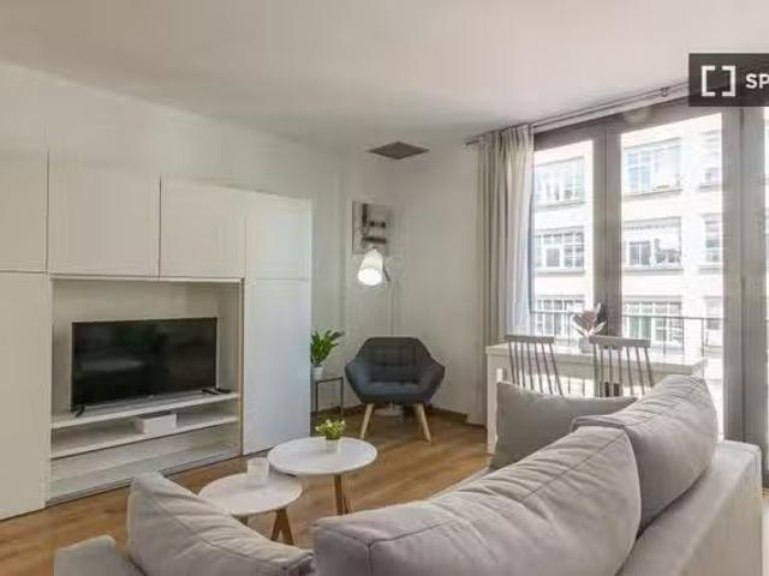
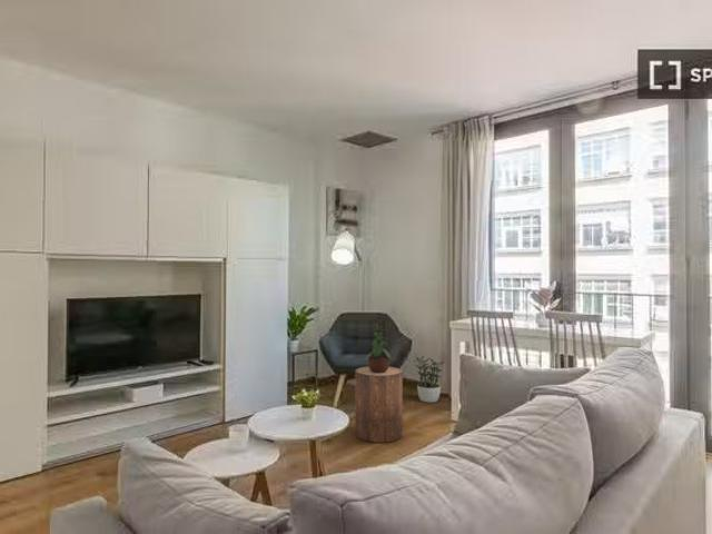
+ stool [354,366,404,444]
+ potted plant [364,322,393,373]
+ potted plant [414,355,445,404]
